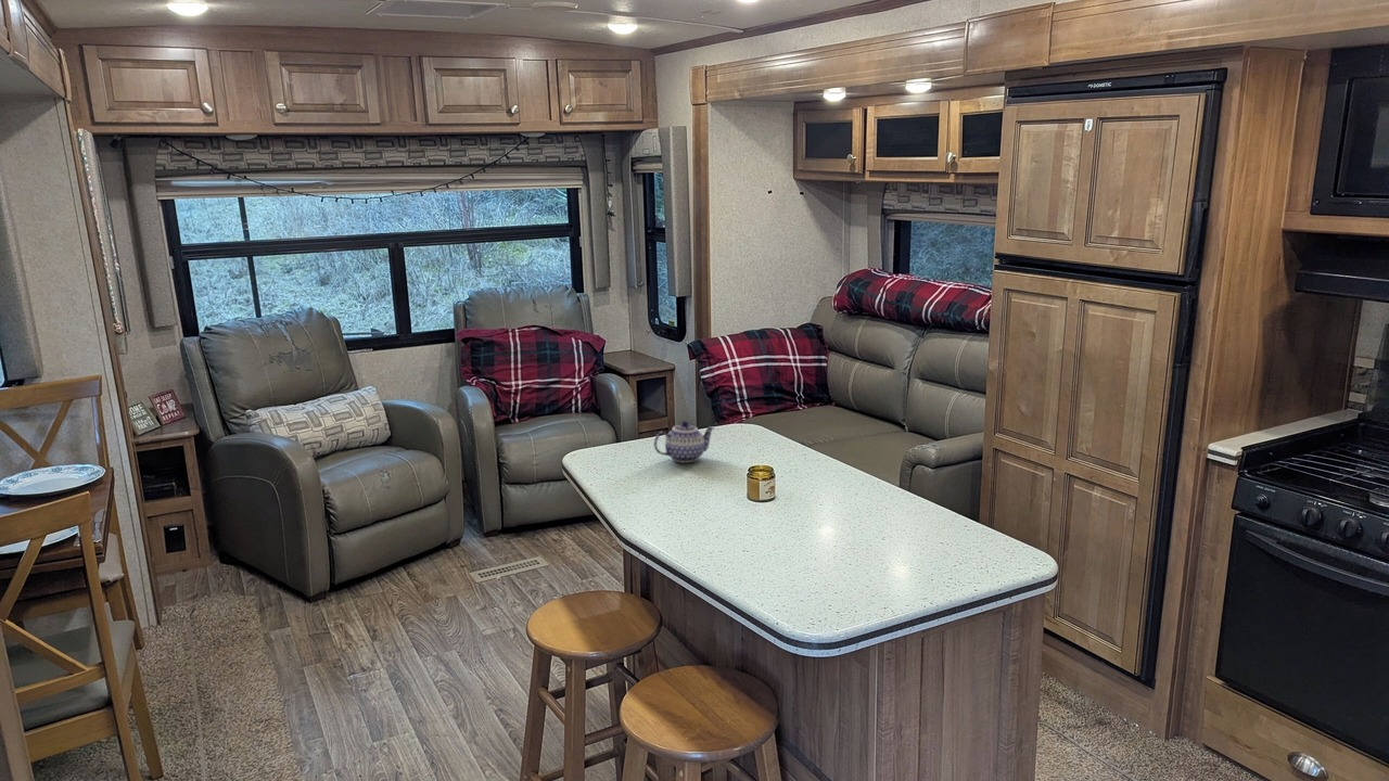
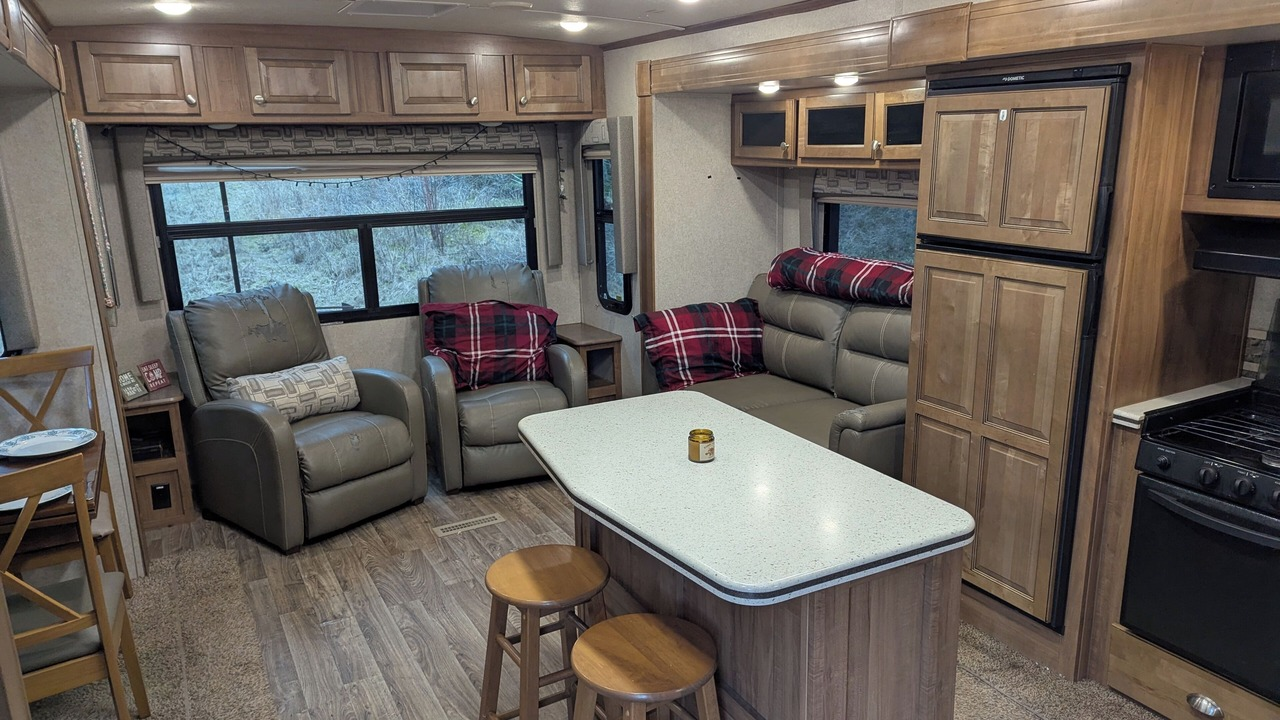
- teapot [653,420,715,463]
